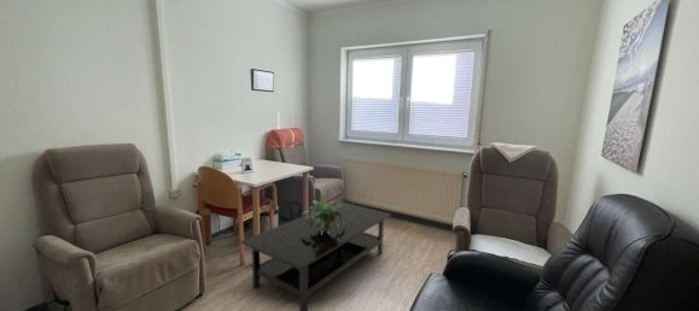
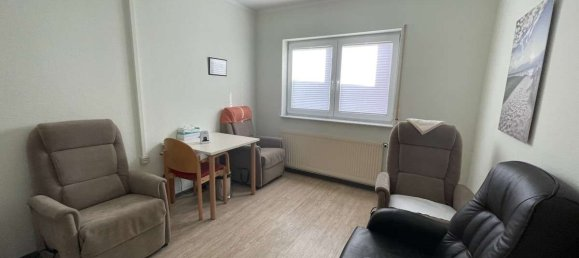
- coffee table [240,200,392,311]
- potted plant [301,199,345,235]
